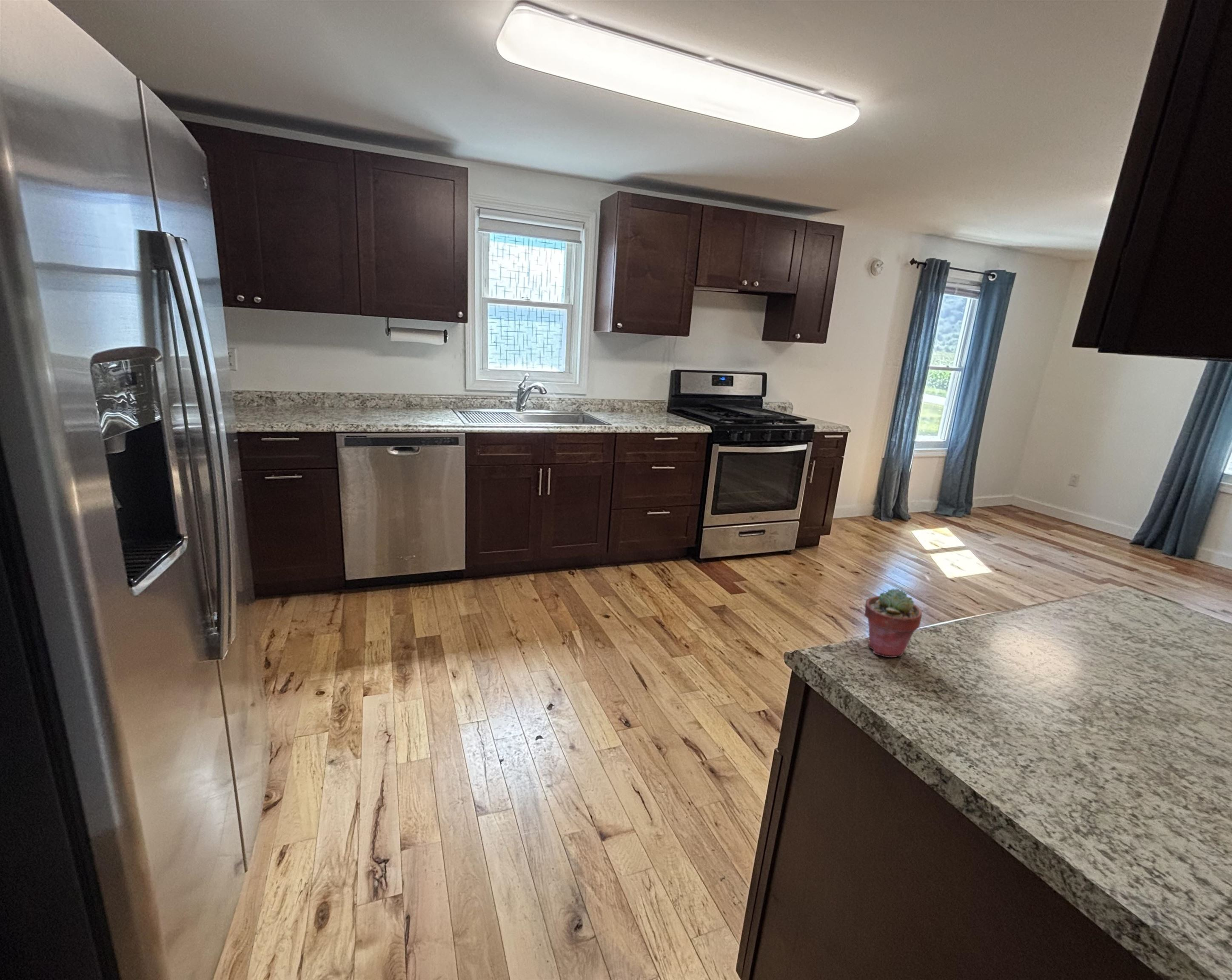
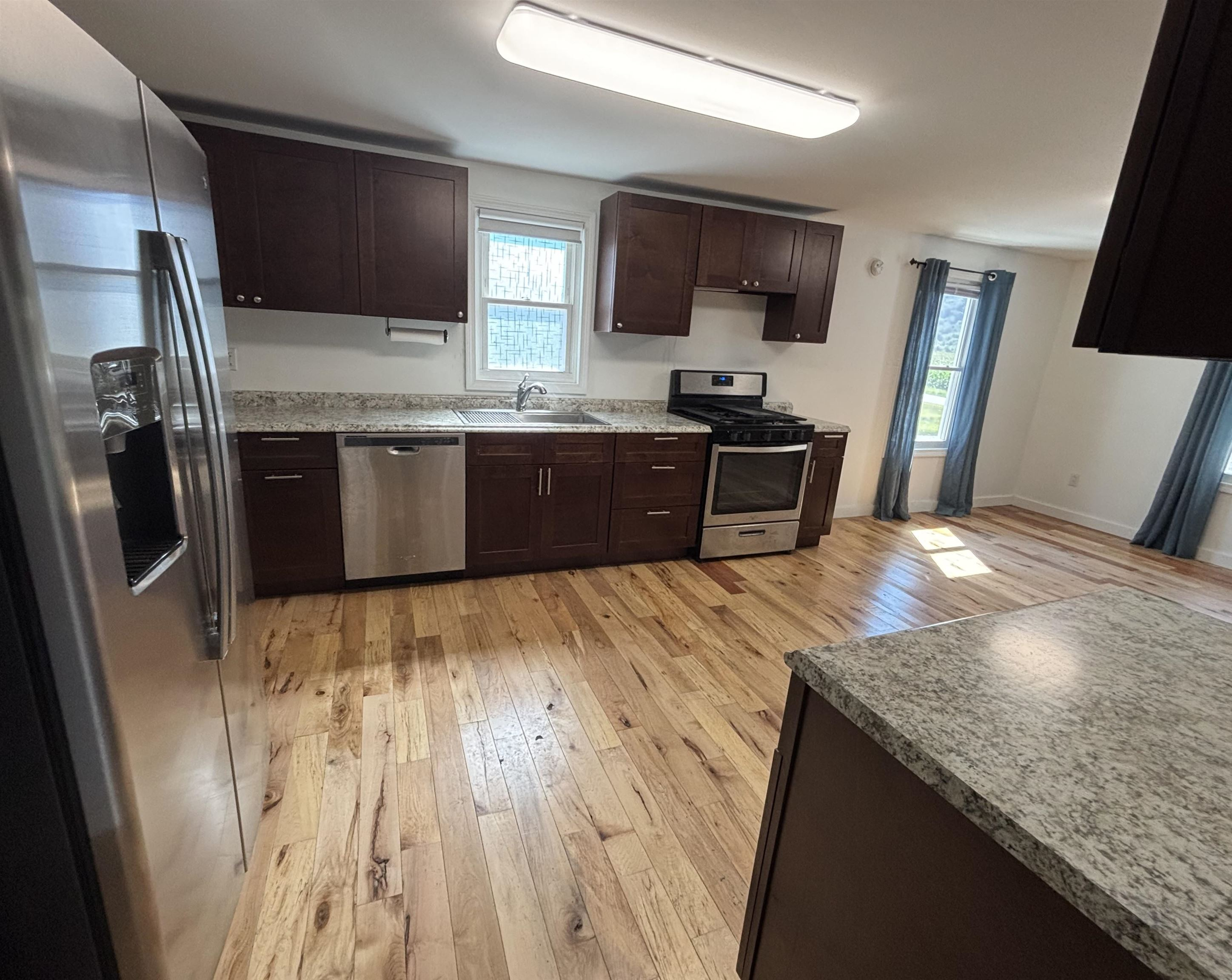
- potted succulent [864,588,922,658]
